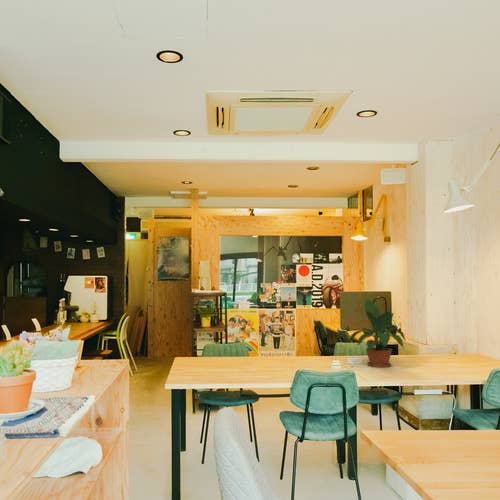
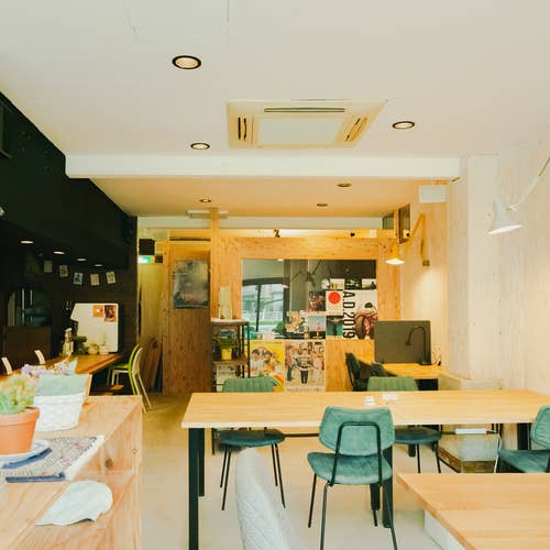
- potted plant [348,299,406,368]
